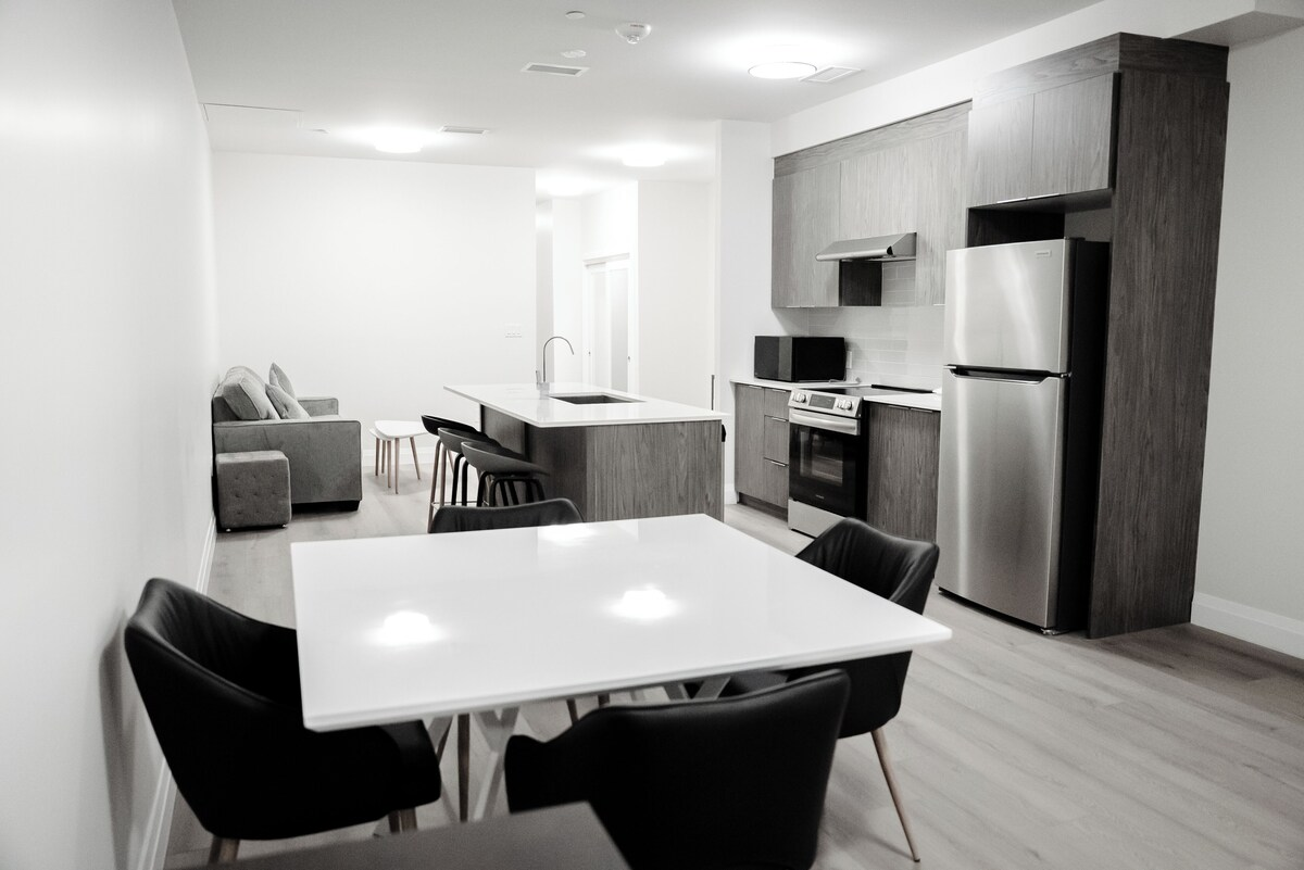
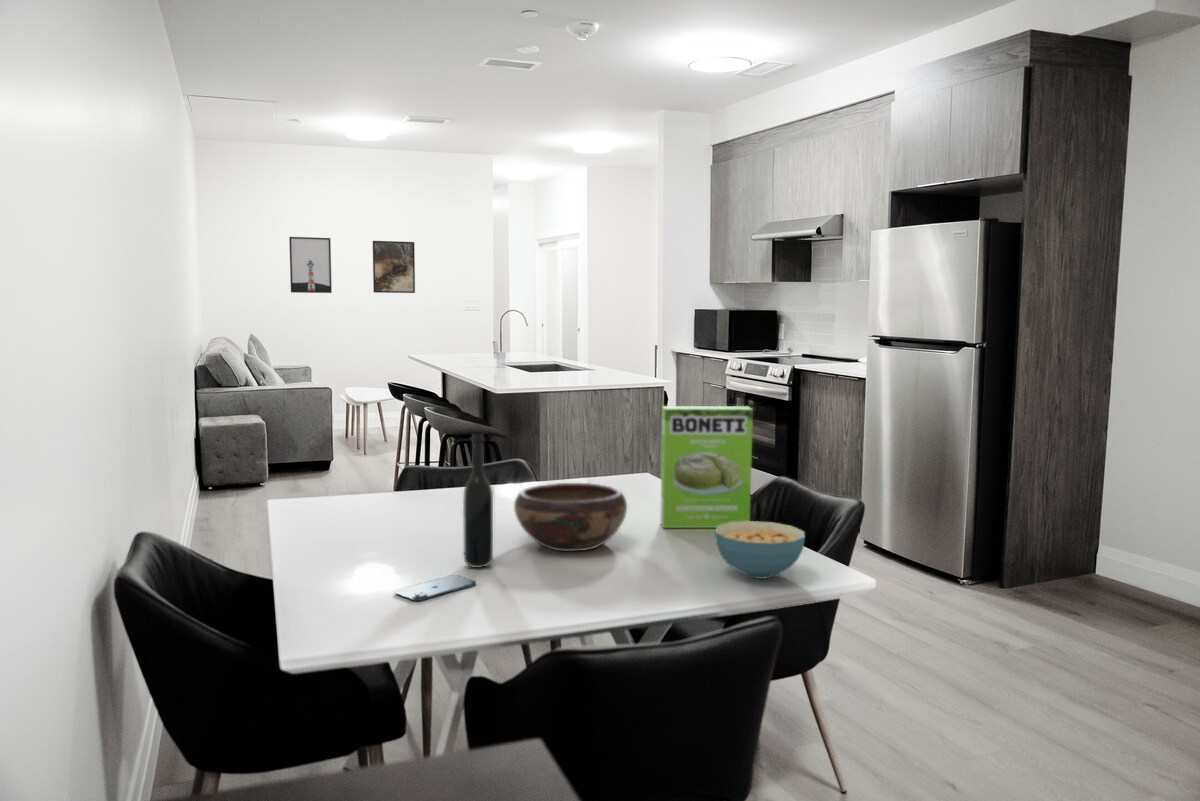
+ cake mix box [659,405,754,529]
+ decorative bowl [513,482,628,552]
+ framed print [288,236,333,294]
+ cereal bowl [714,520,806,580]
+ smartphone [394,574,477,602]
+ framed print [372,240,416,294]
+ bottle [462,433,494,569]
